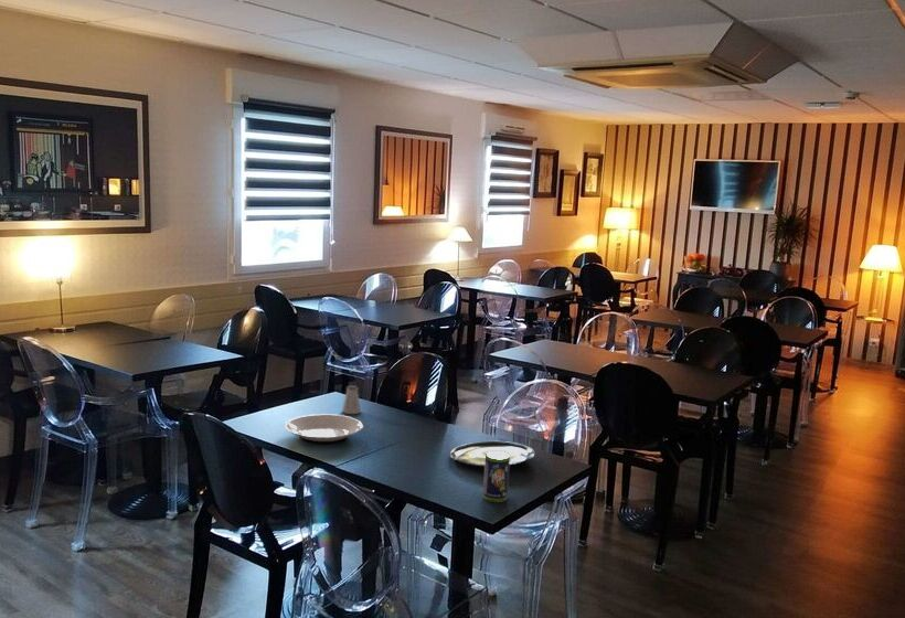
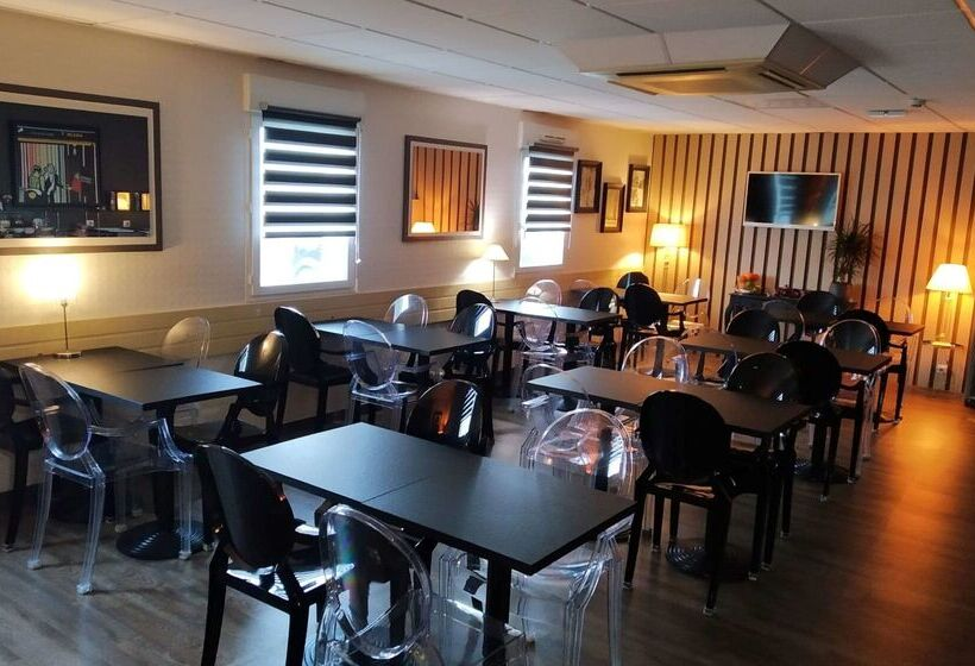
- plate [449,440,535,468]
- plate [284,413,364,445]
- beverage can [482,451,511,503]
- saltshaker [341,384,362,415]
